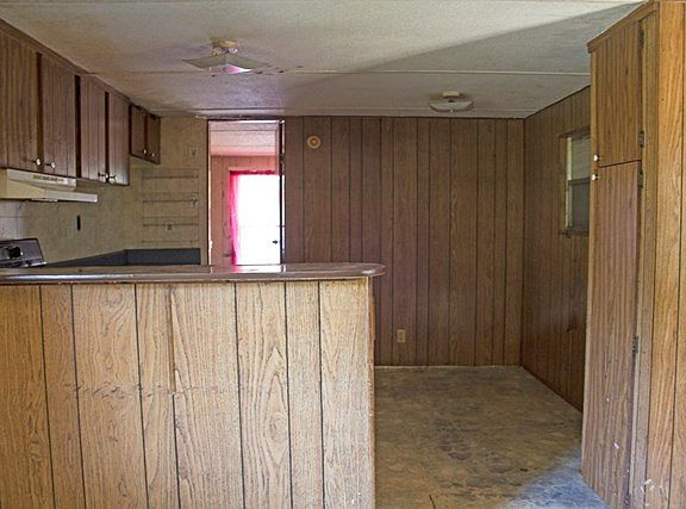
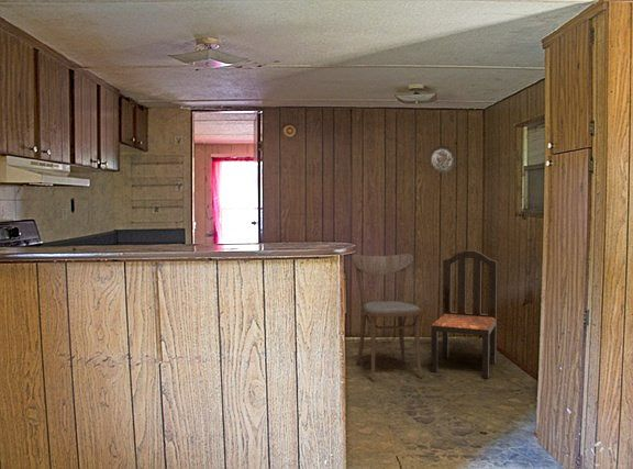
+ decorative plate [427,145,457,174]
+ dining chair [352,253,423,381]
+ dining chair [430,249,498,379]
